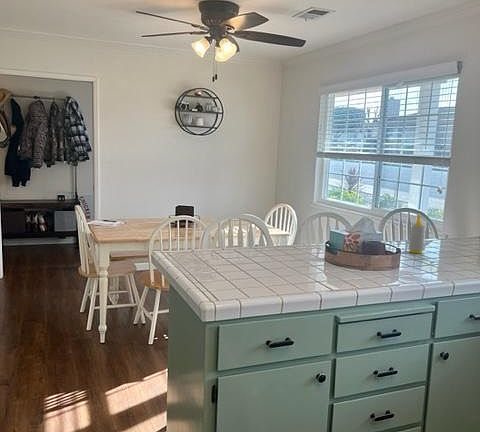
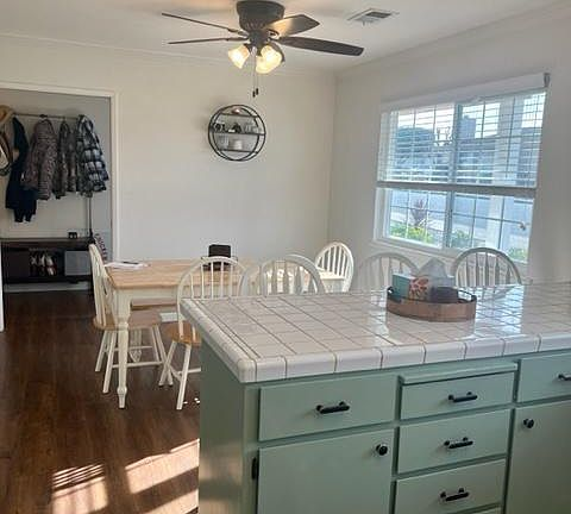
- soap bottle [407,213,426,254]
